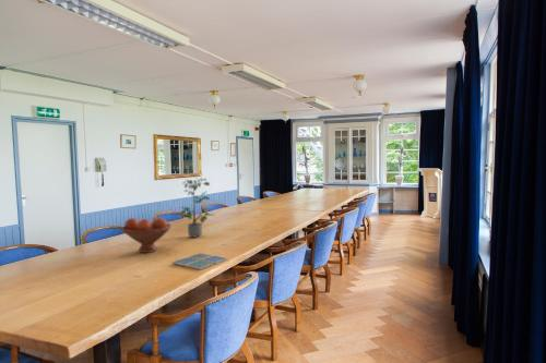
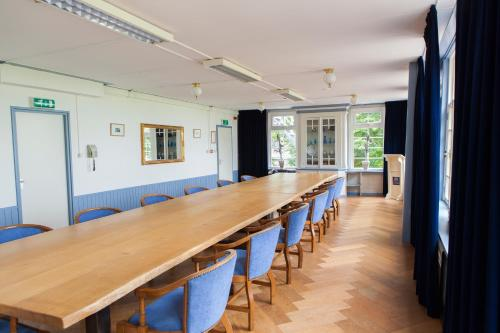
- drink coaster [171,252,228,271]
- fruit bowl [120,217,173,254]
- potted plant [178,177,216,238]
